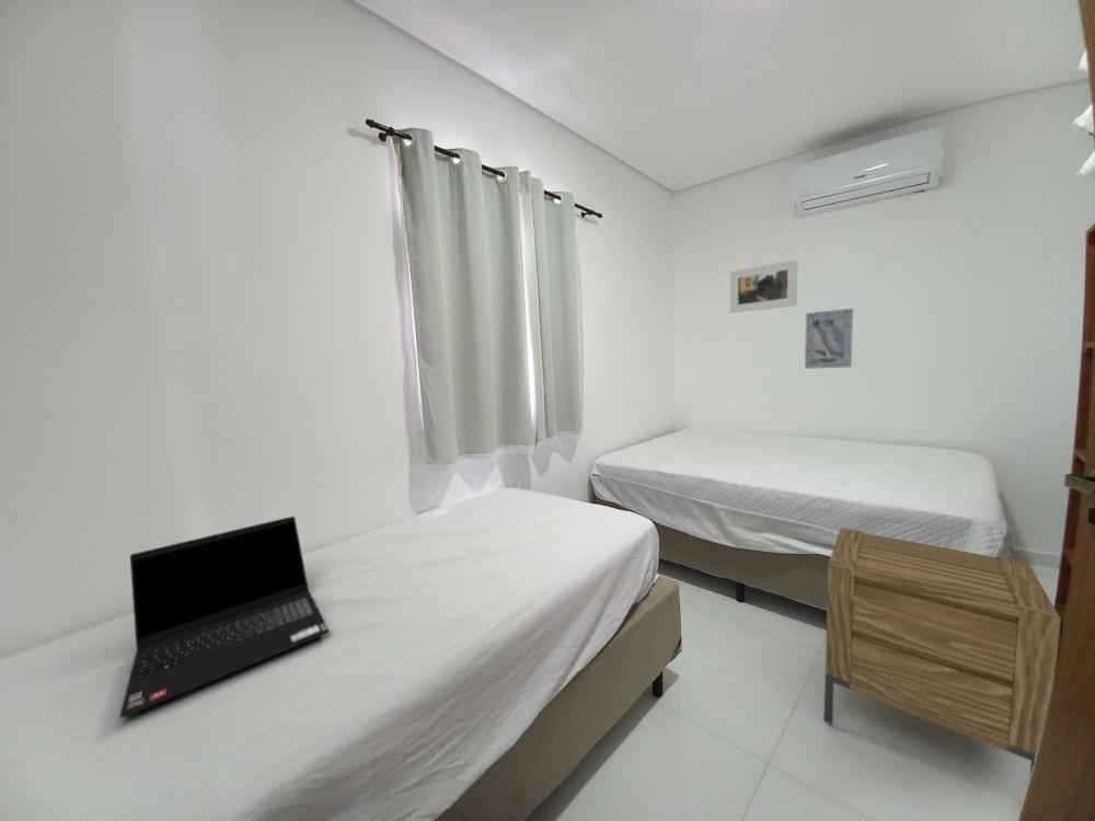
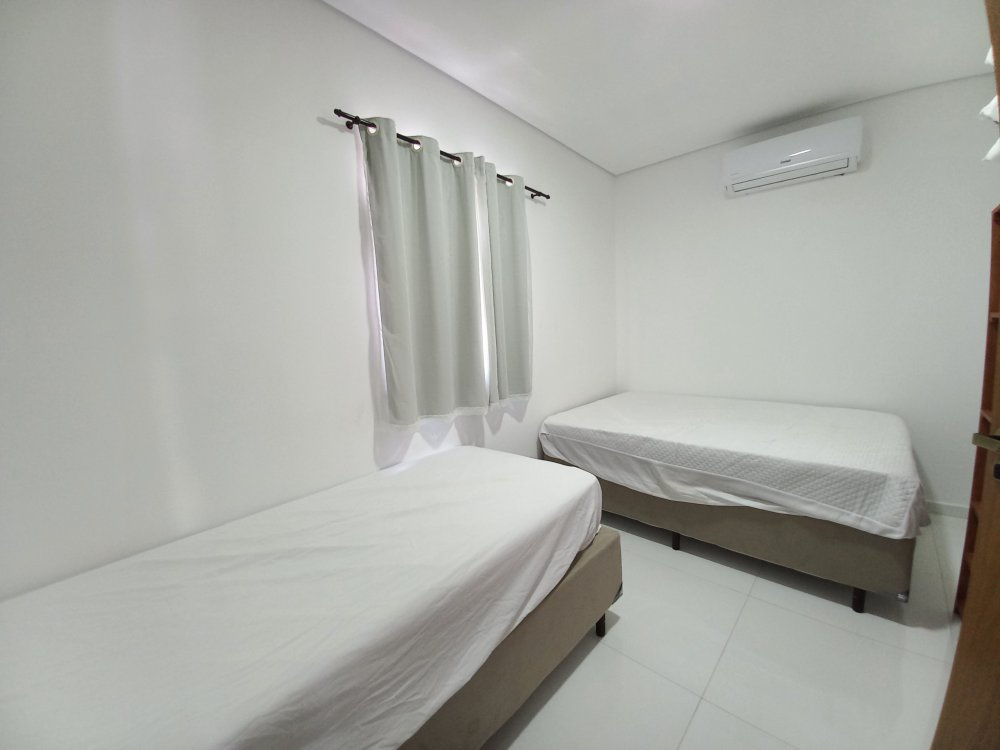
- nightstand [822,527,1062,779]
- wall art [804,308,854,370]
- laptop computer [118,516,330,719]
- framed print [729,258,798,314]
